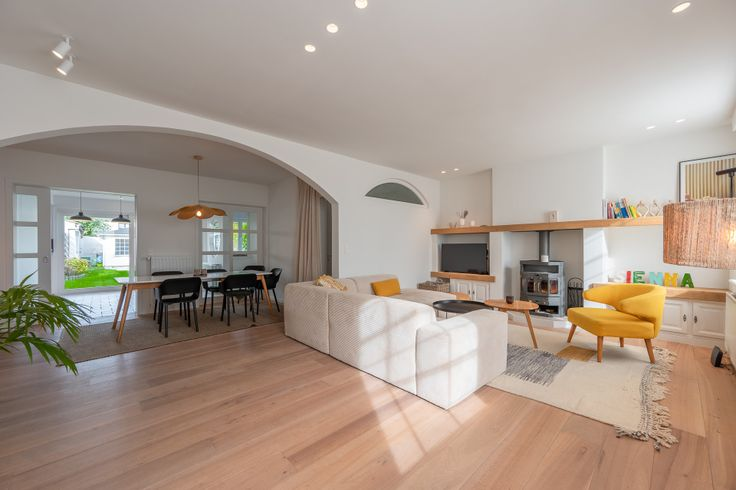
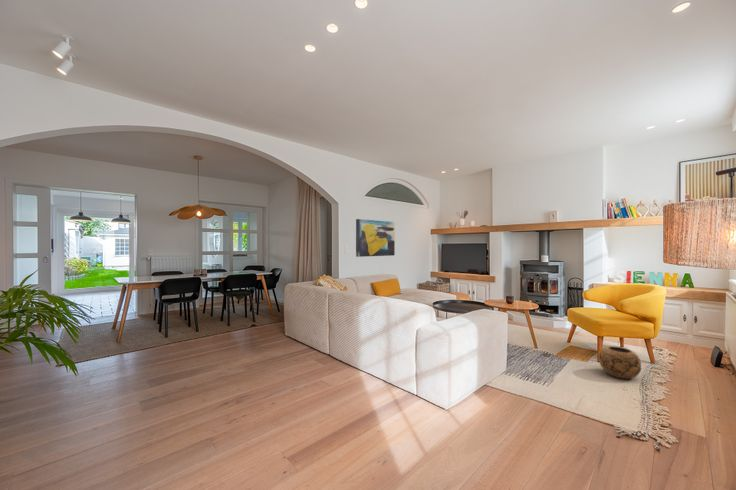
+ decorative bowl [598,345,642,380]
+ wall art [355,218,396,258]
